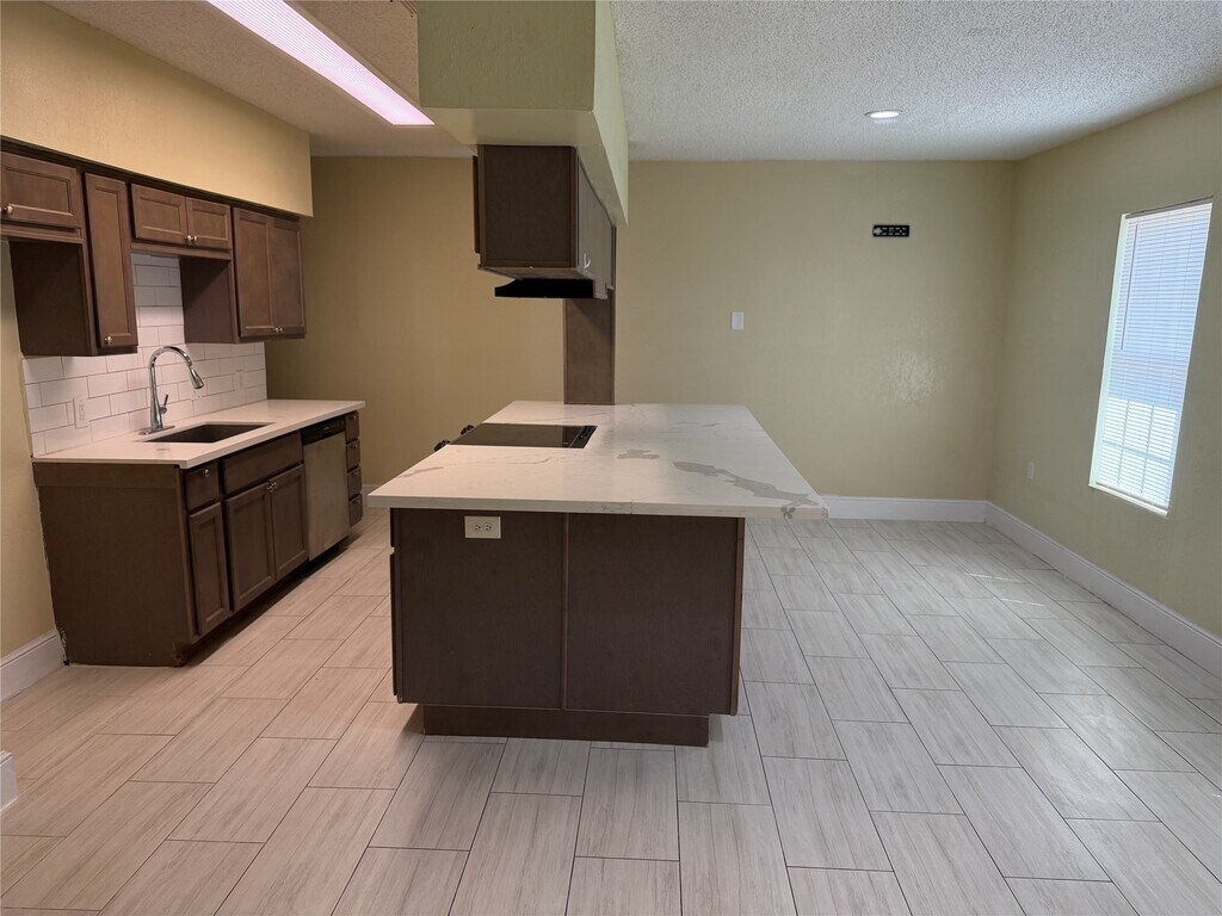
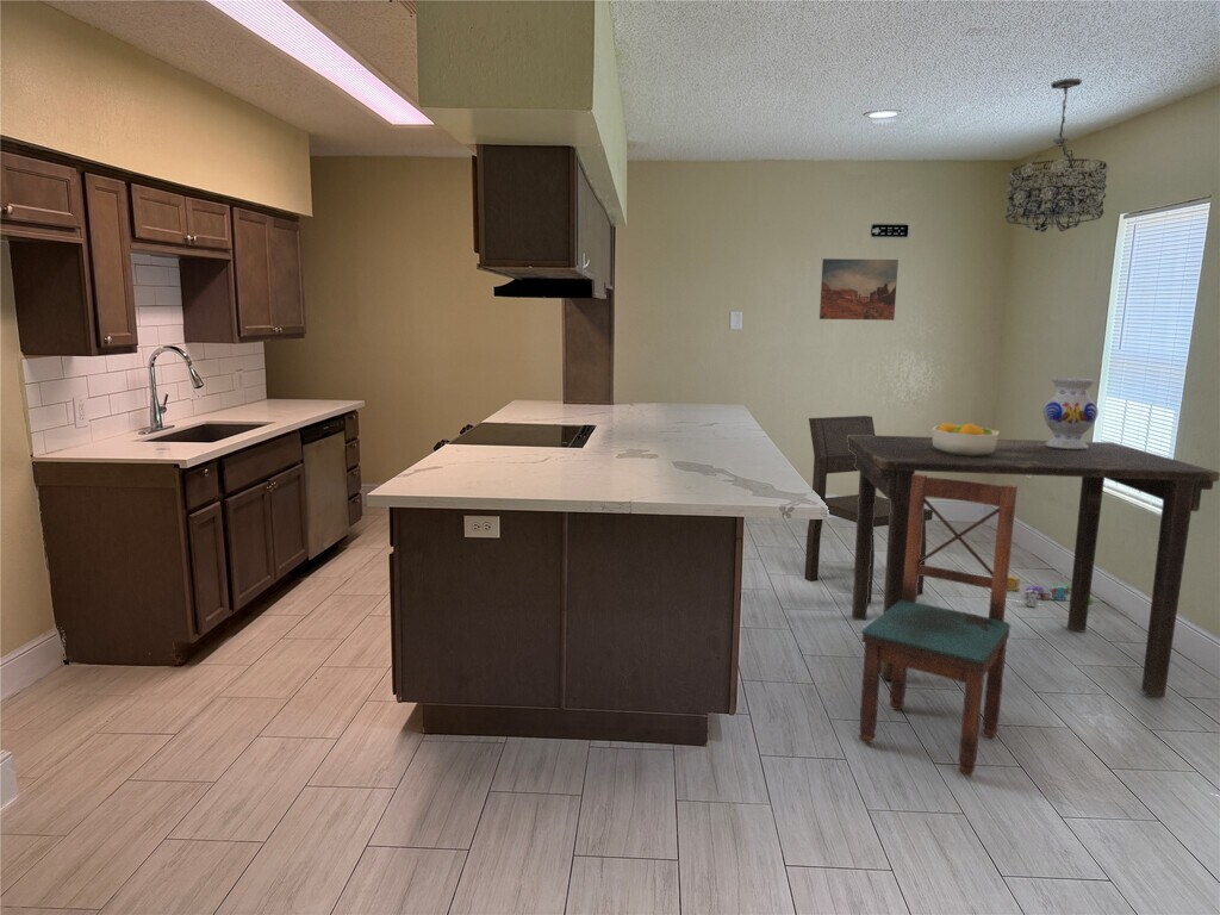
+ dining table [847,435,1220,698]
+ chandelier [1004,77,1110,234]
+ dining chair [804,415,934,605]
+ dining chair [858,473,1019,778]
+ wall art [818,257,900,322]
+ stacking toy [1007,575,1095,608]
+ vase [1041,376,1100,449]
+ fruit bowl [930,422,1000,456]
